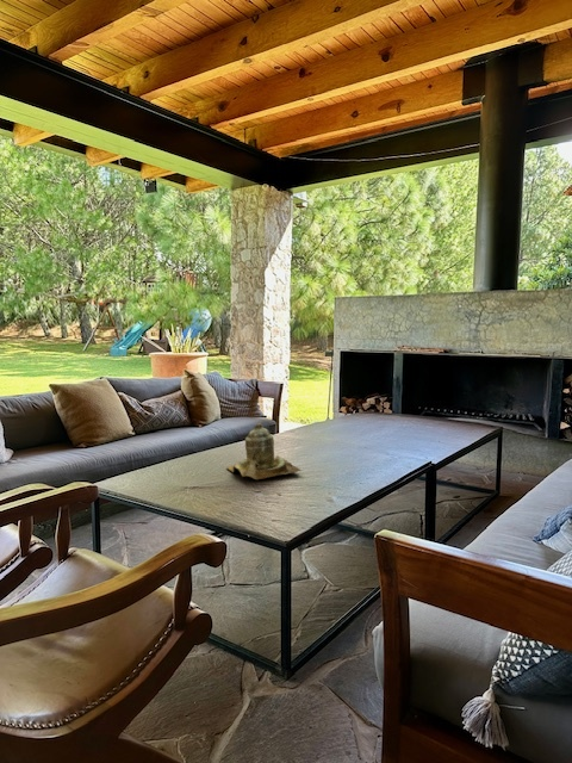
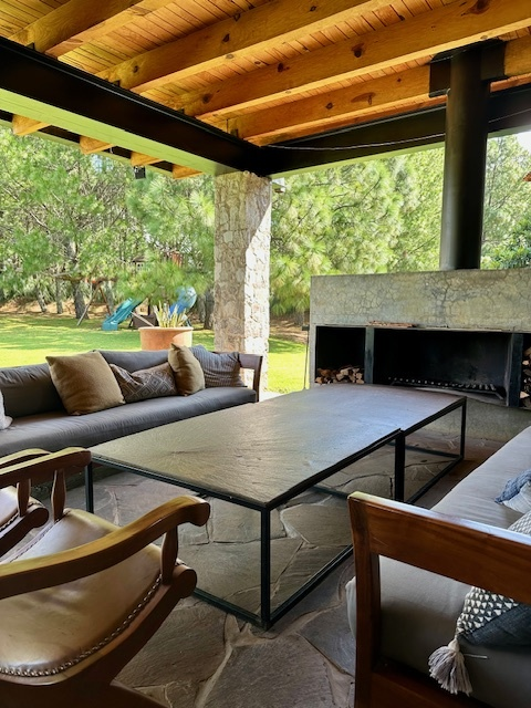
- teapot [226,422,303,480]
